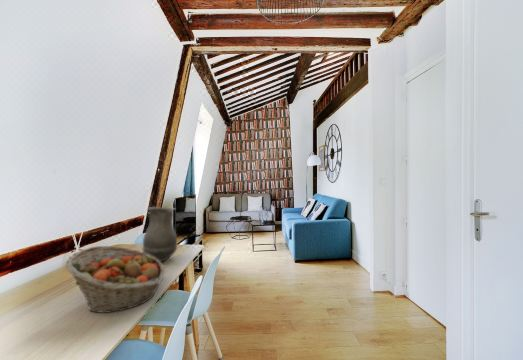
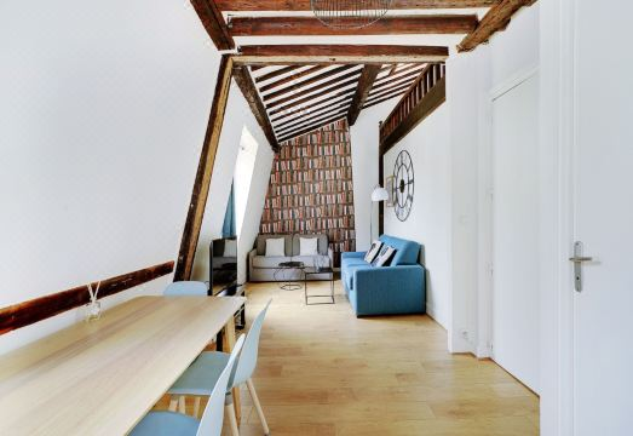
- vase [142,206,178,263]
- fruit basket [64,245,166,314]
